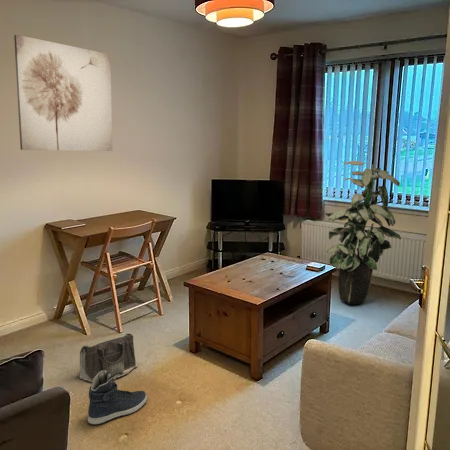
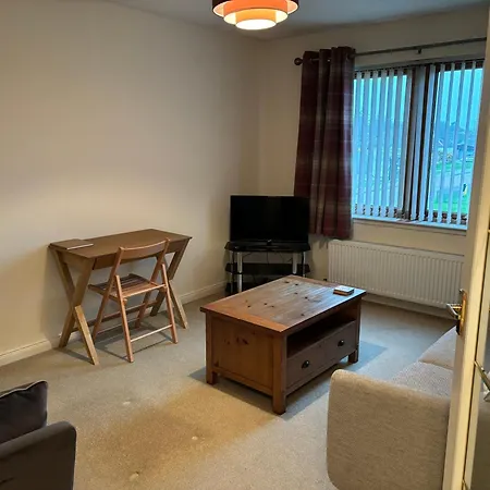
- sneaker [87,370,148,425]
- saddlebag [79,333,139,383]
- indoor plant [323,160,402,305]
- wall art [13,34,113,152]
